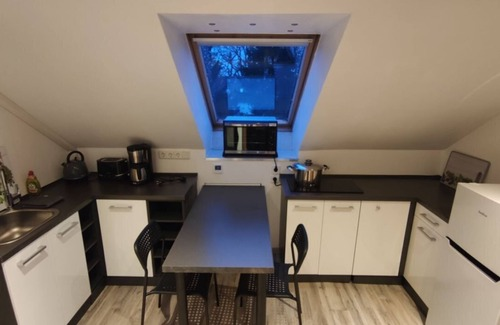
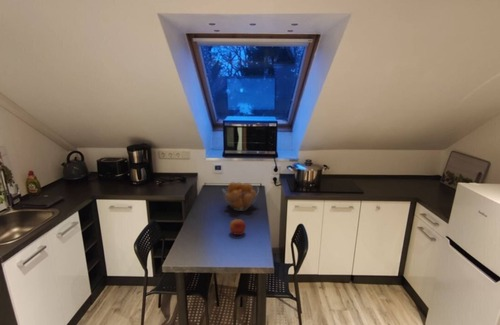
+ apple [229,218,247,236]
+ fruit basket [221,181,260,212]
